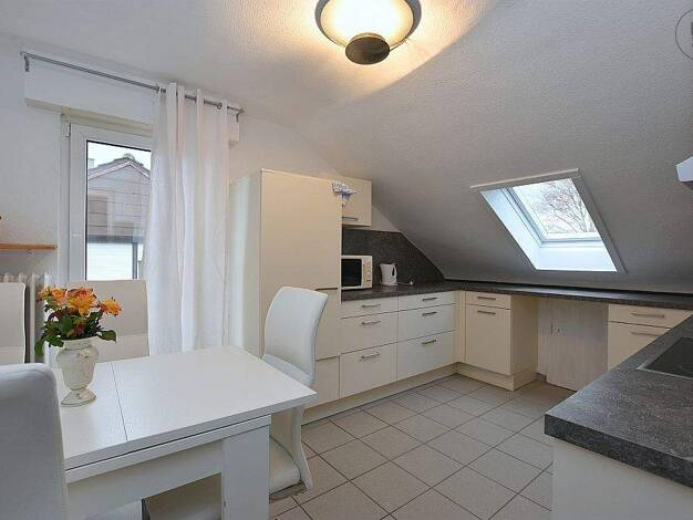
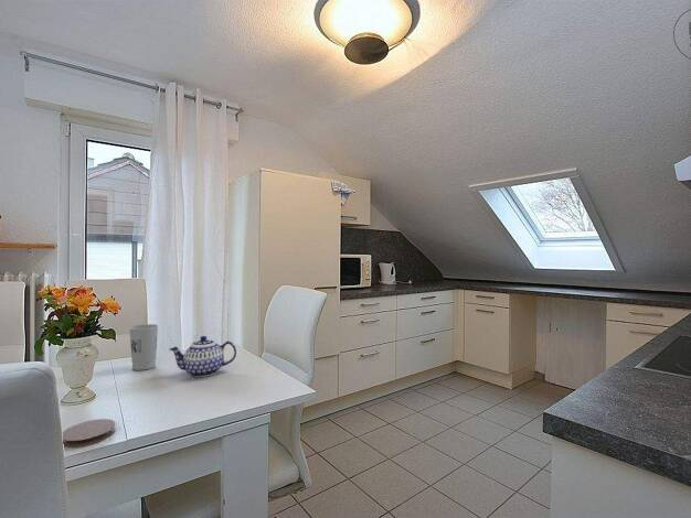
+ cup [128,323,159,371]
+ coaster [62,418,116,449]
+ teapot [168,335,237,378]
